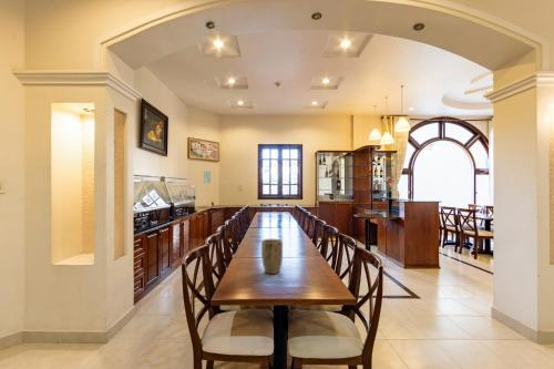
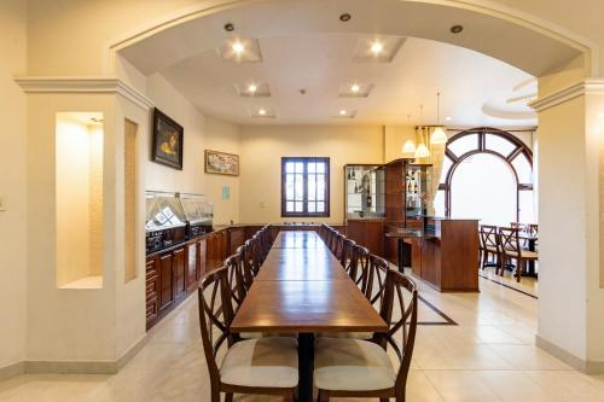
- plant pot [260,238,284,275]
